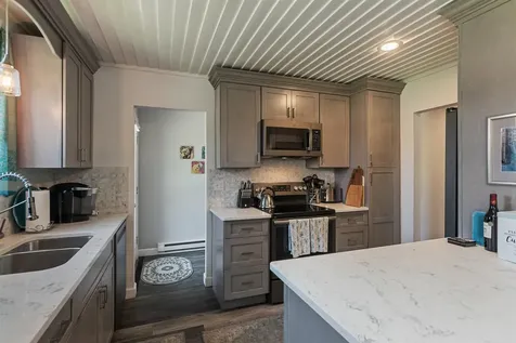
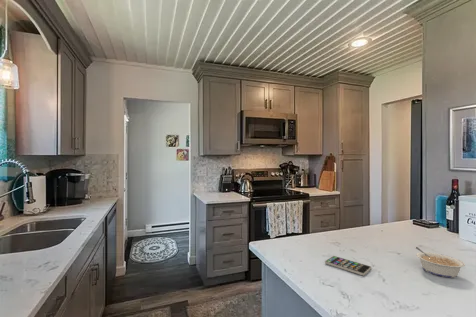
+ legume [414,246,466,279]
+ smartphone [324,255,372,277]
